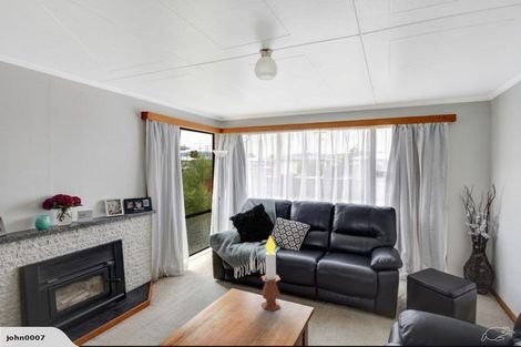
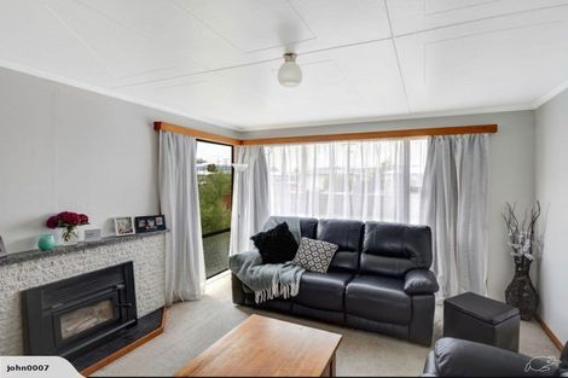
- candle [260,235,282,312]
